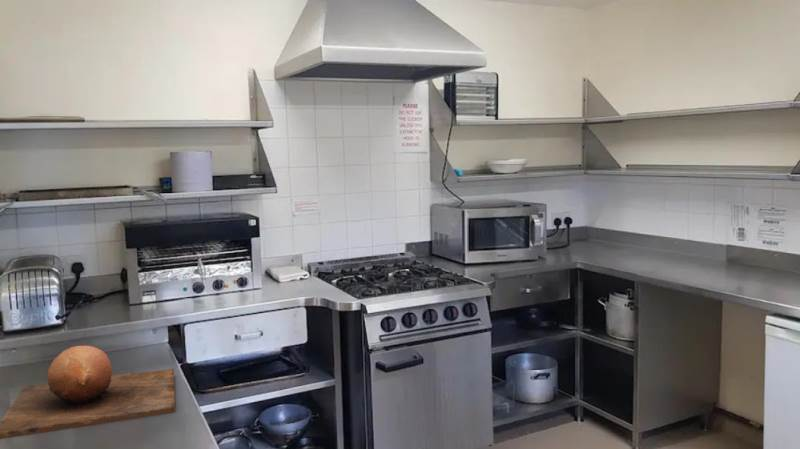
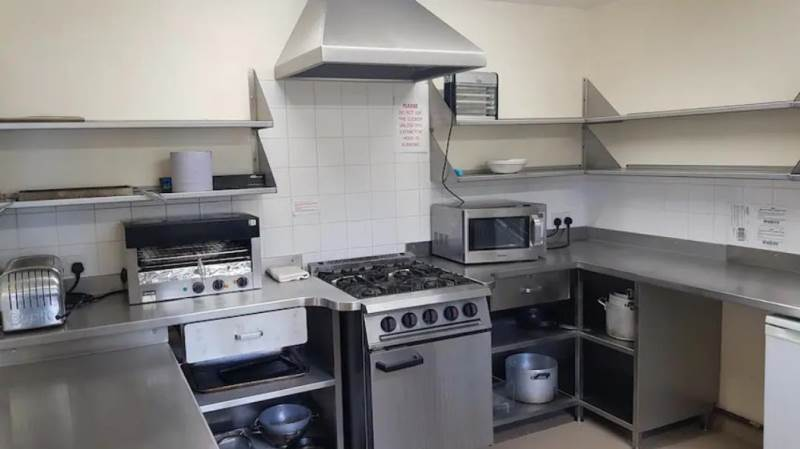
- chopping board [0,345,176,440]
